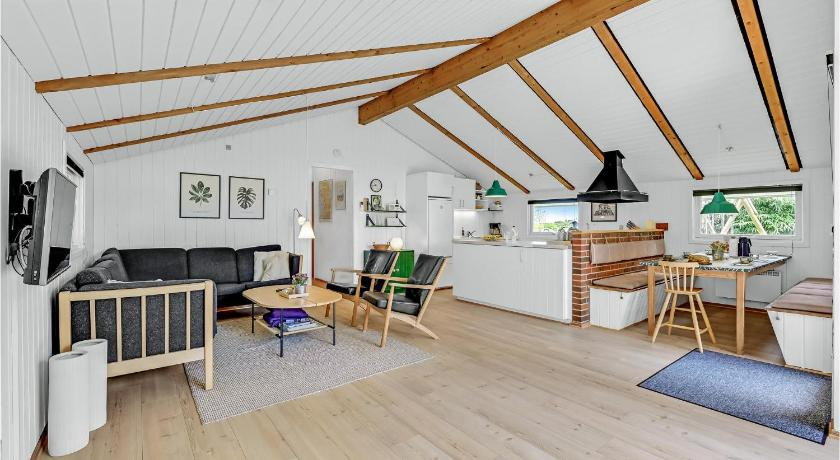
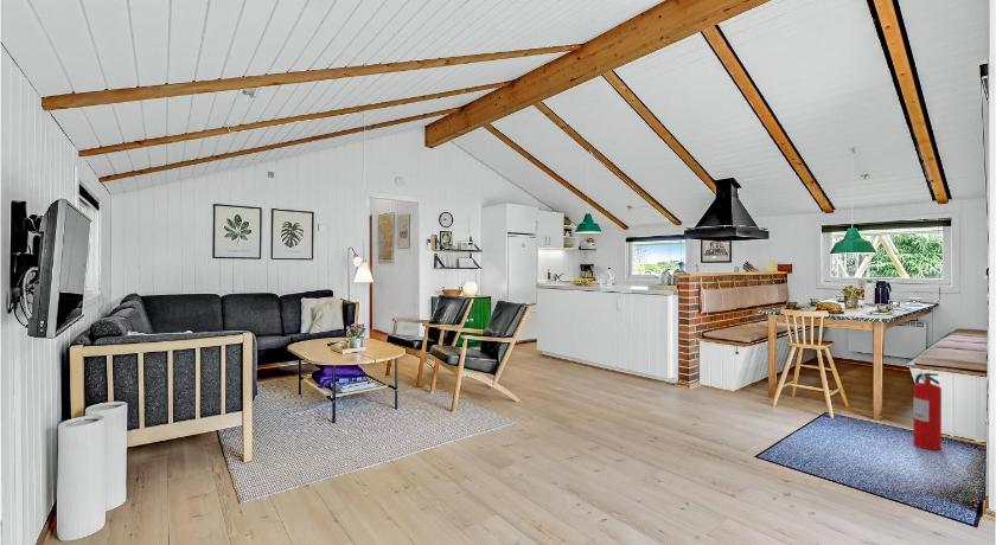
+ fire extinguisher [912,372,943,451]
